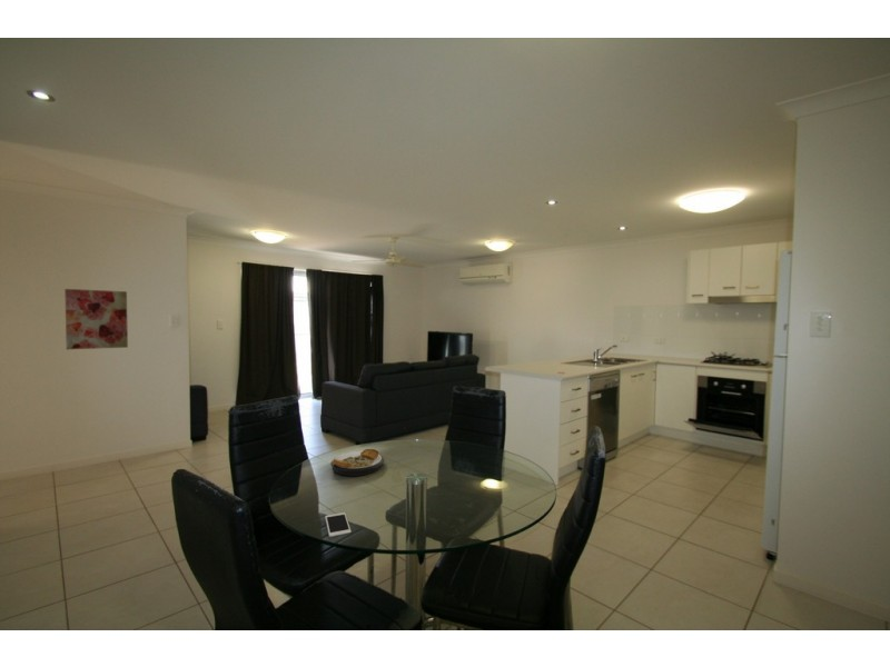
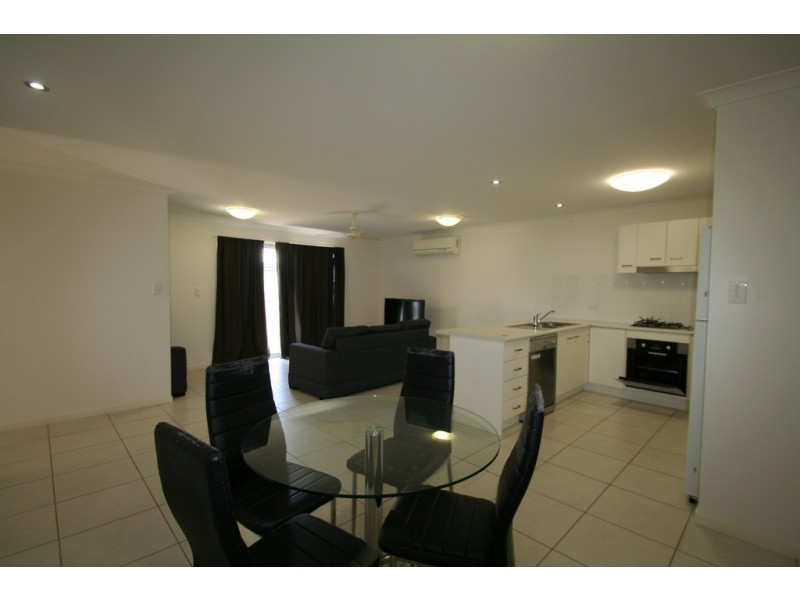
- cell phone [324,511,352,538]
- wall art [63,288,129,350]
- plate [329,448,385,477]
